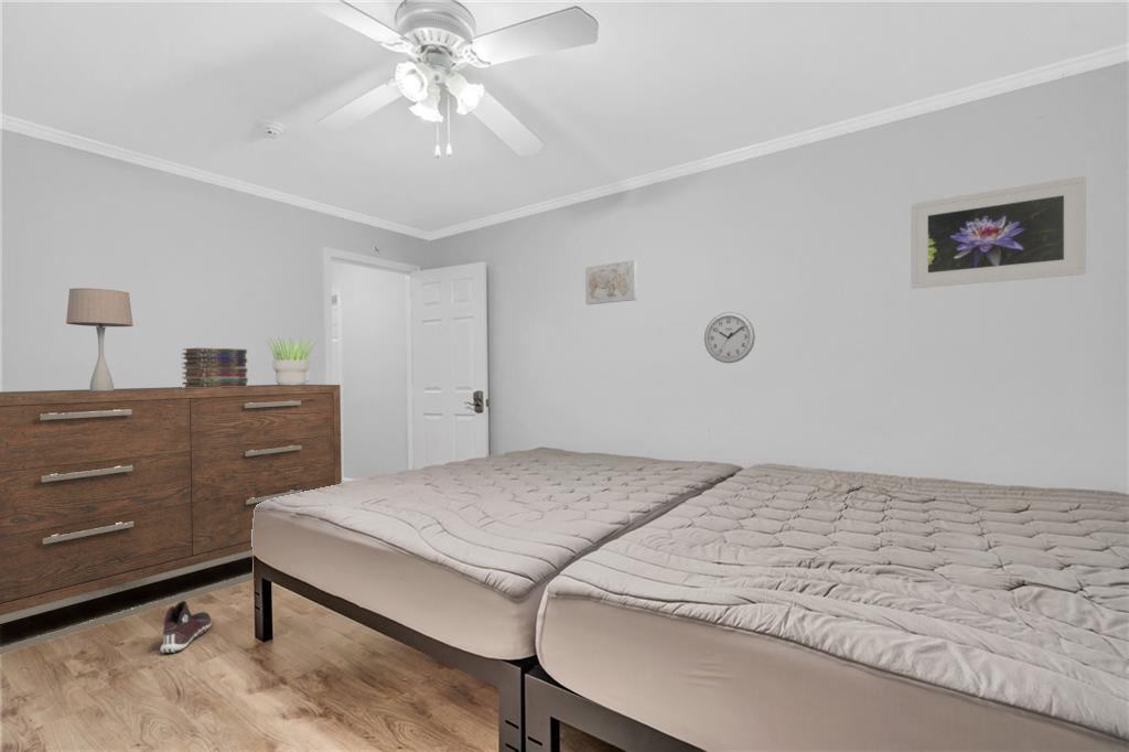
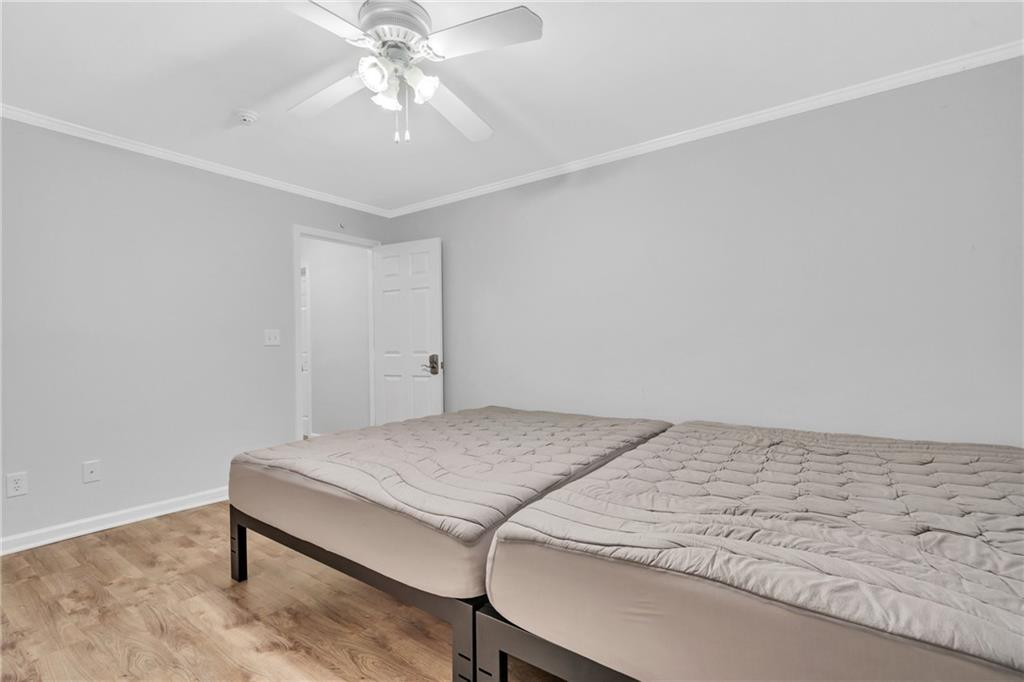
- sneaker [159,600,213,654]
- table lamp [65,287,135,390]
- dresser [0,384,343,655]
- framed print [910,175,1087,290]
- wall art [584,259,638,305]
- wall clock [703,311,756,364]
- book stack [181,347,249,388]
- potted plant [265,336,318,385]
